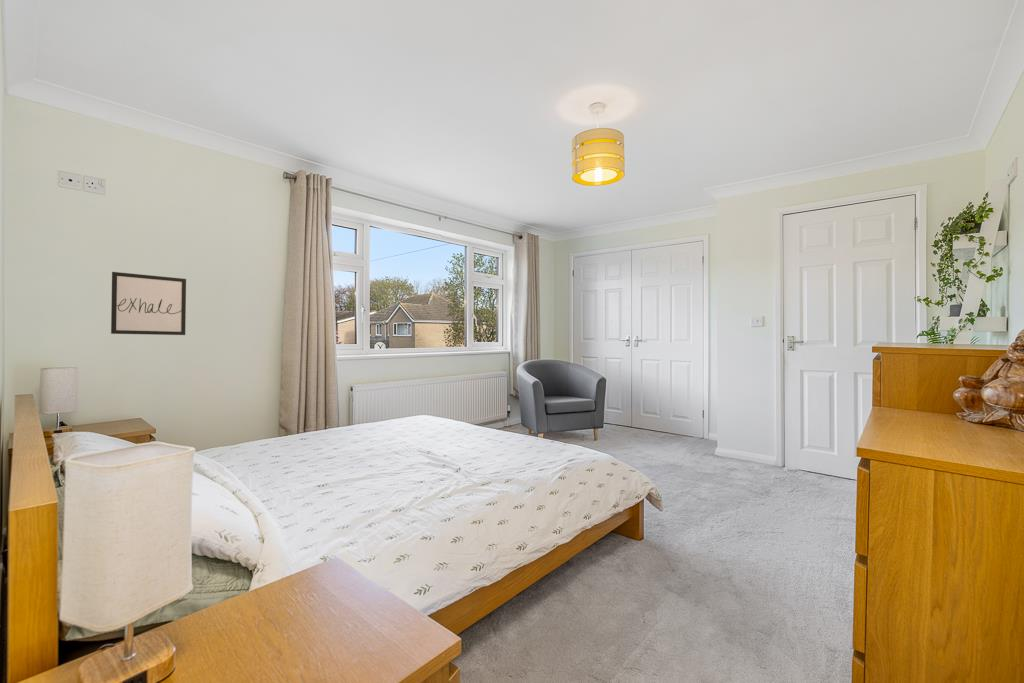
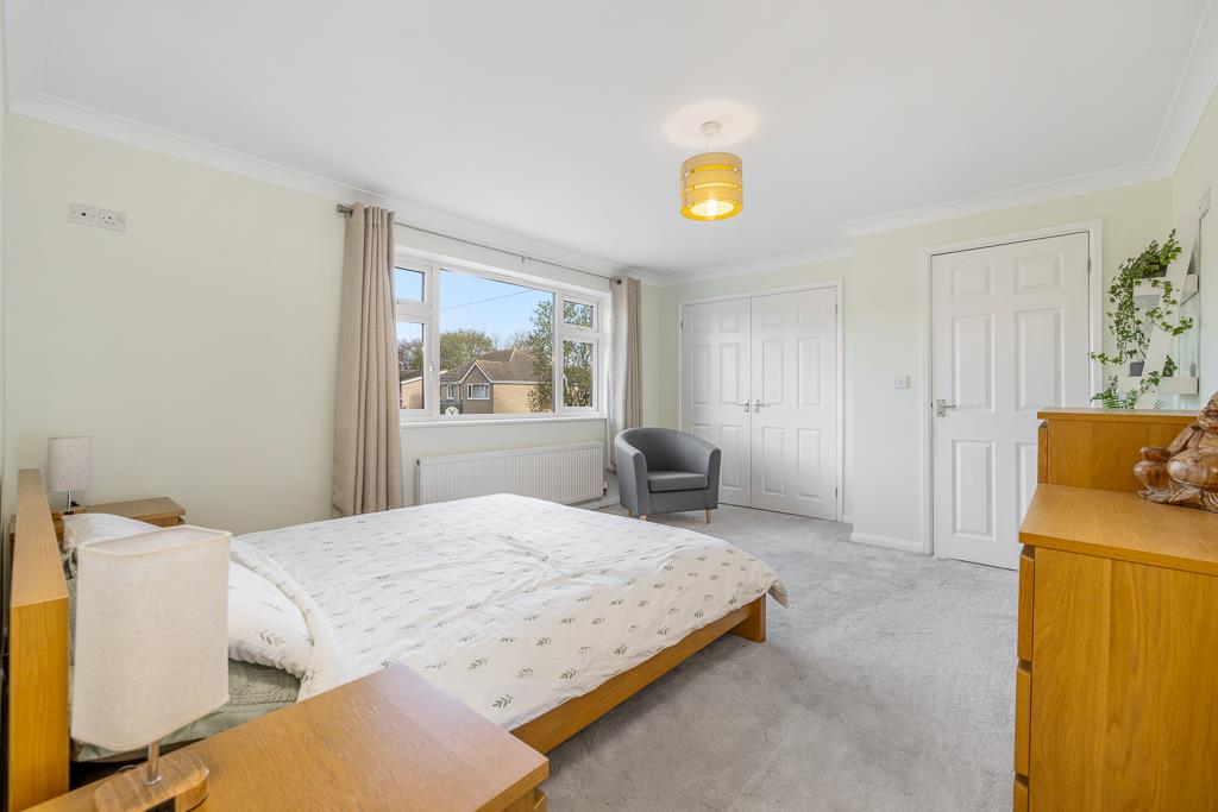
- wall art [110,271,187,336]
